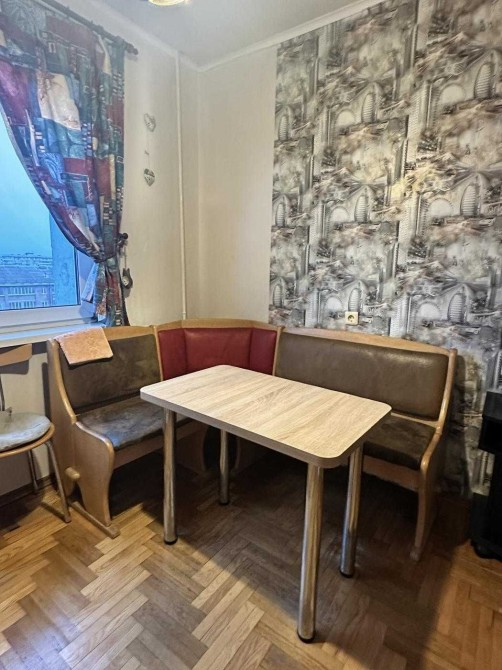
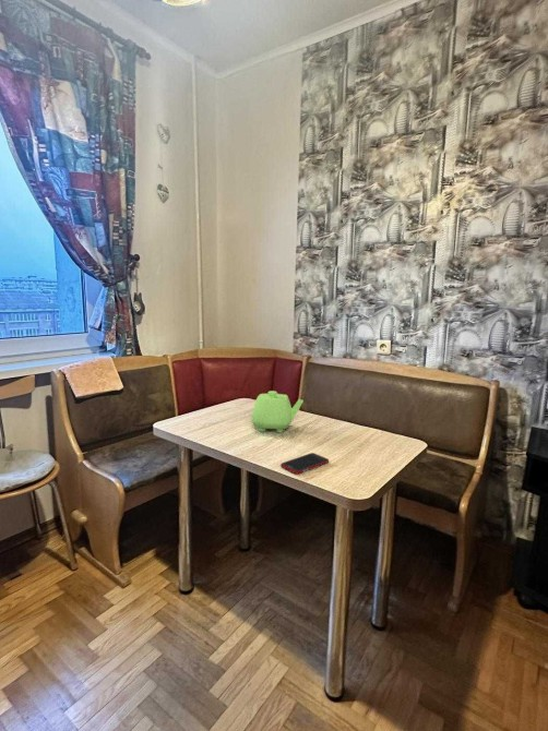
+ cell phone [279,452,330,475]
+ teapot [251,390,305,434]
